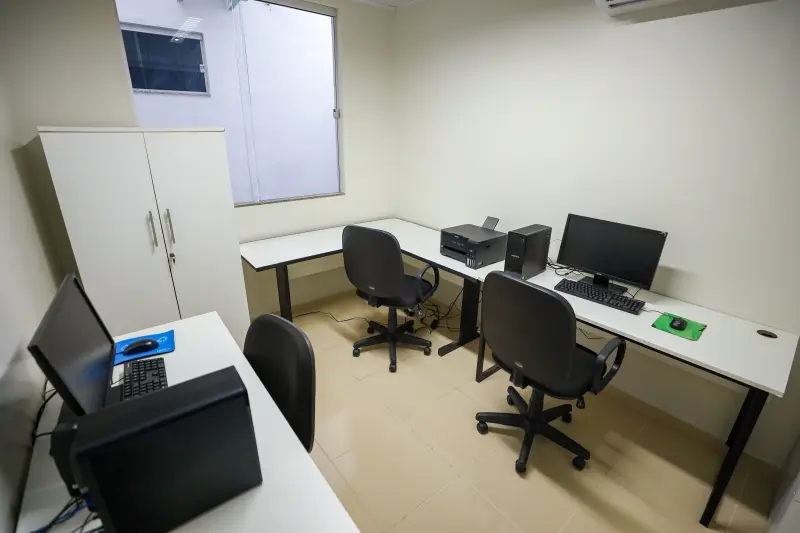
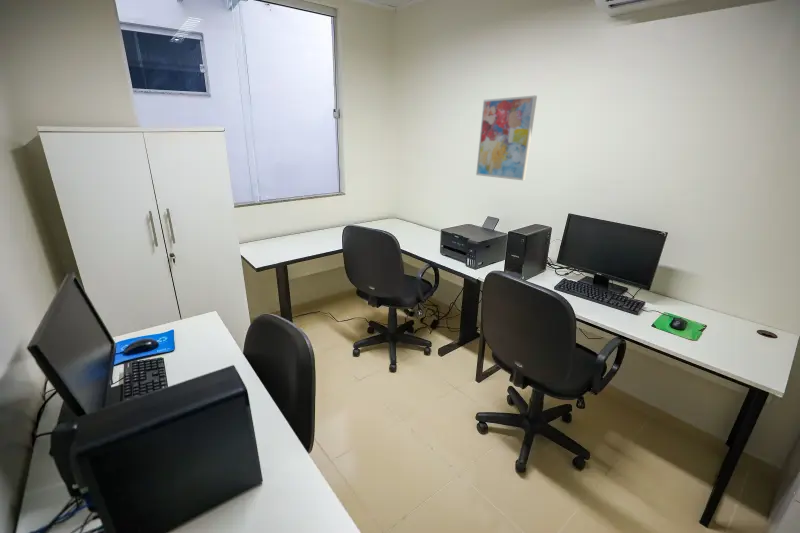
+ wall art [475,95,538,181]
